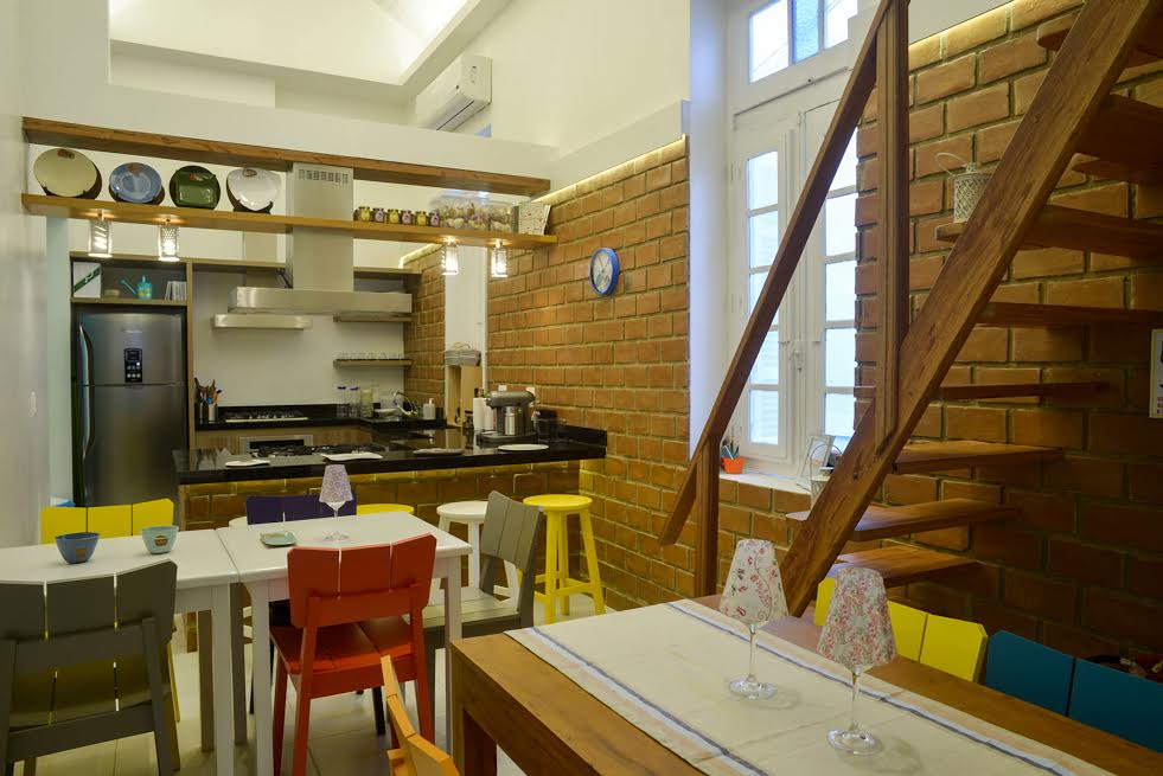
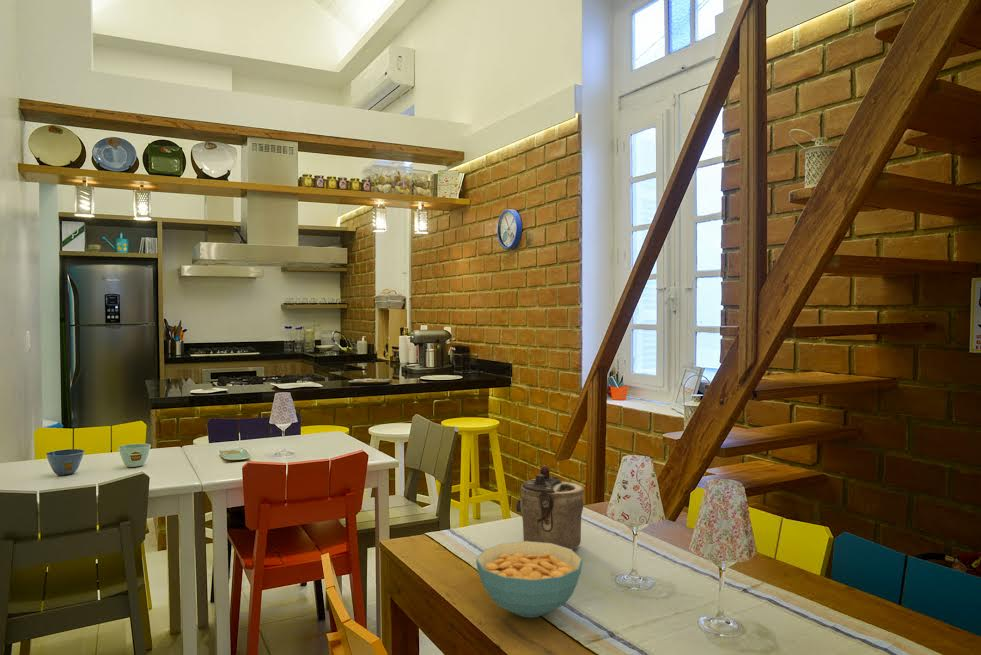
+ teapot [515,465,585,551]
+ cereal bowl [475,541,583,619]
